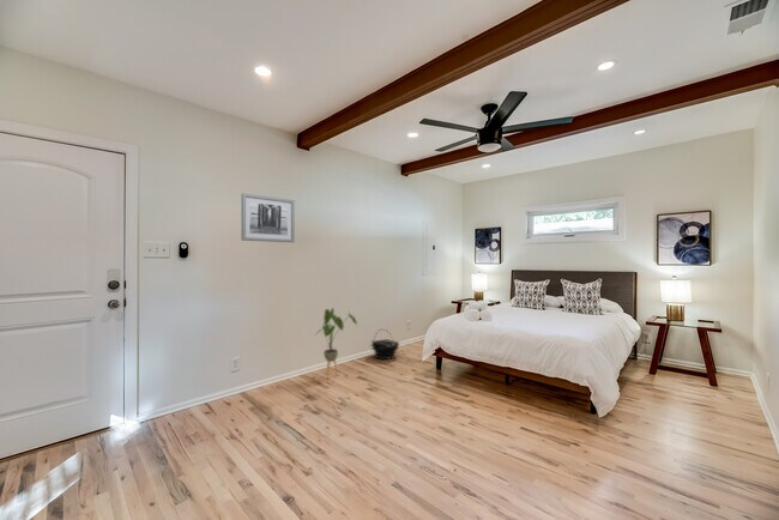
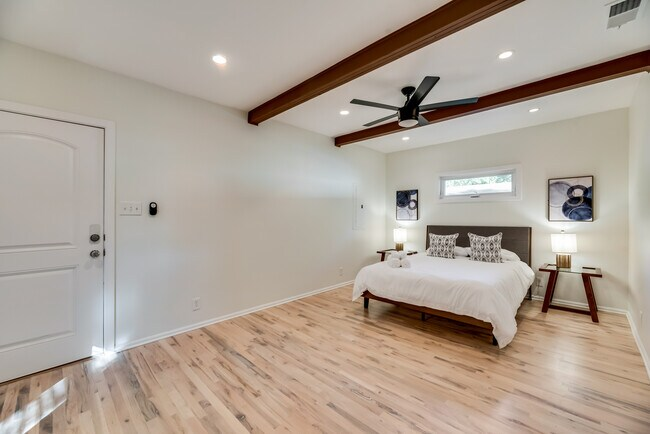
- house plant [314,307,358,380]
- basket [369,328,400,361]
- wall art [240,192,296,243]
